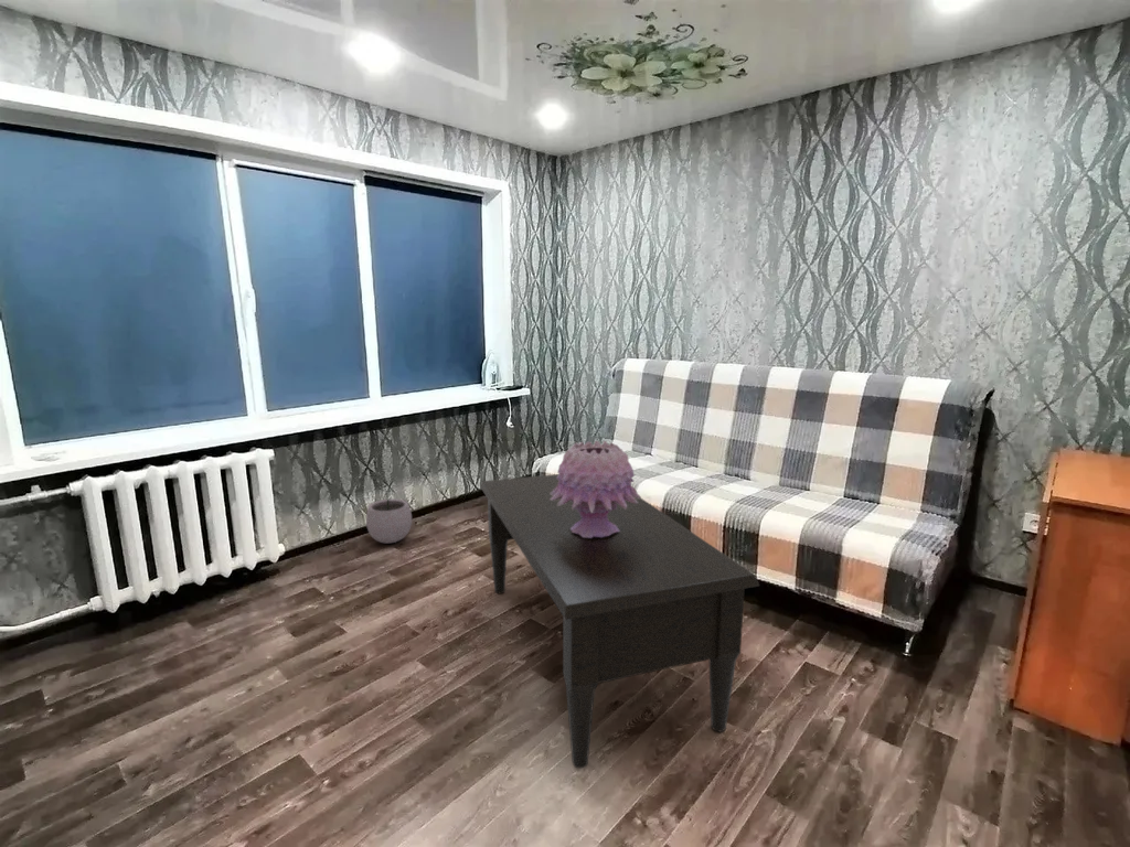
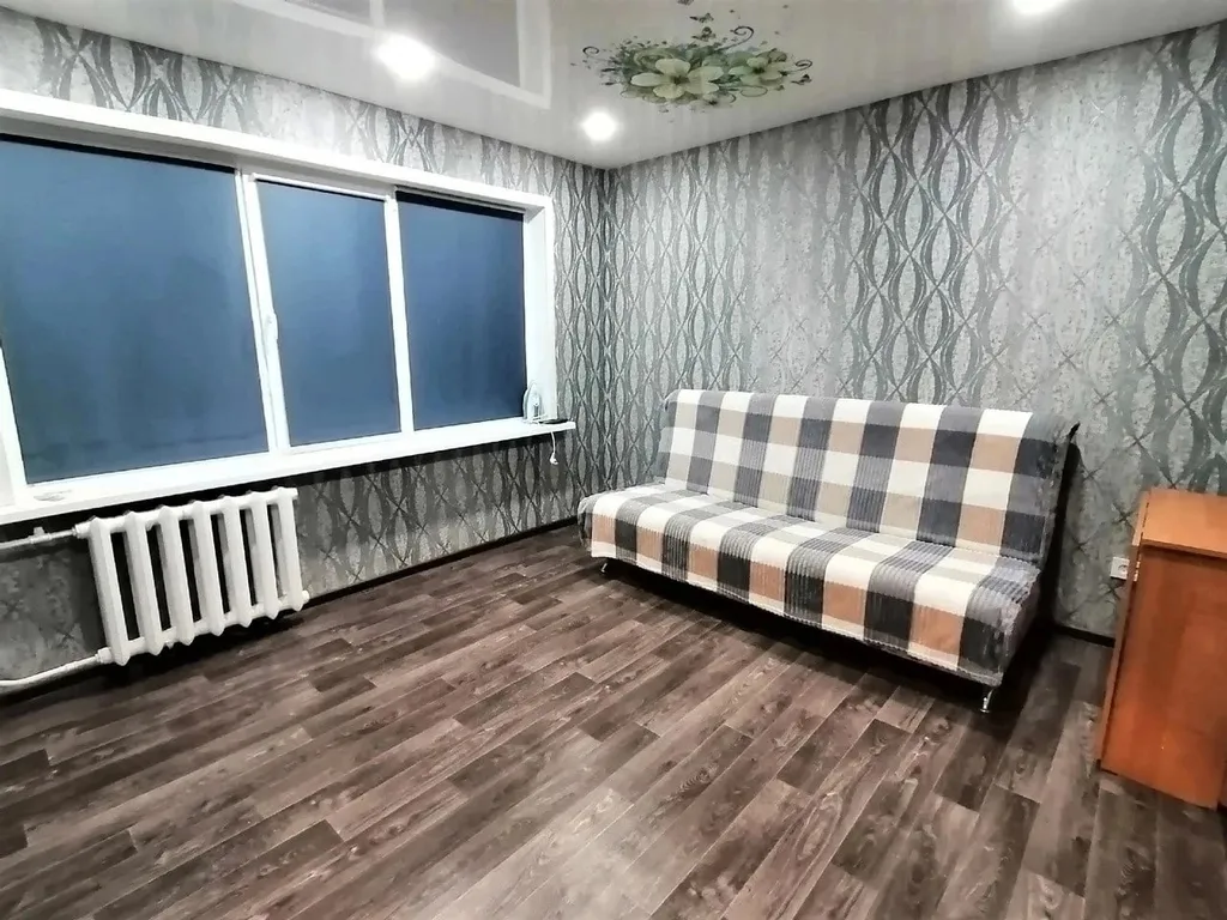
- plant pot [365,489,413,545]
- decorative vase [550,440,642,538]
- coffee table [479,473,760,770]
